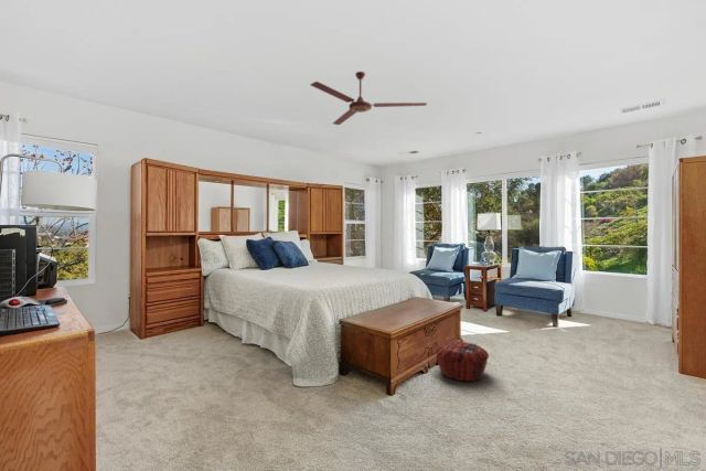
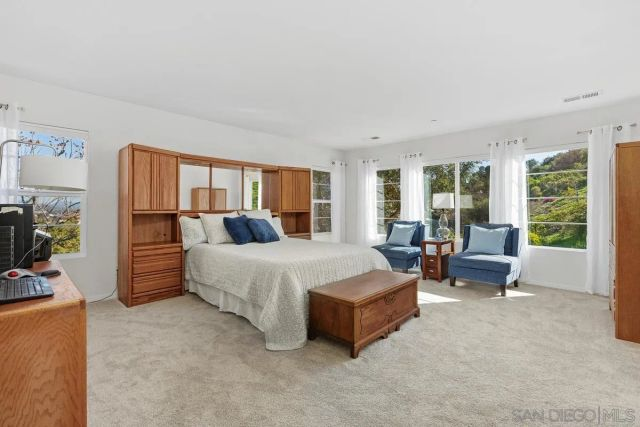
- woven basket [434,340,490,382]
- ceiling fan [309,71,428,126]
